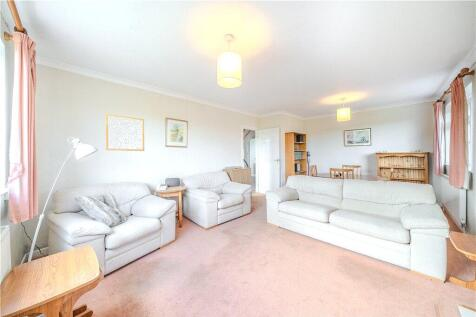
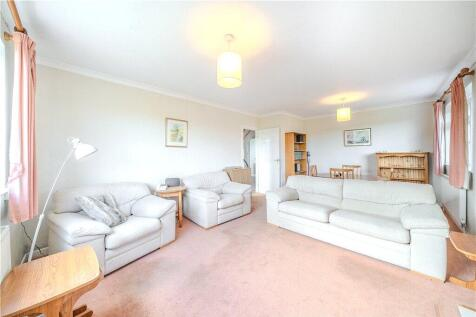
- wall art [105,113,145,152]
